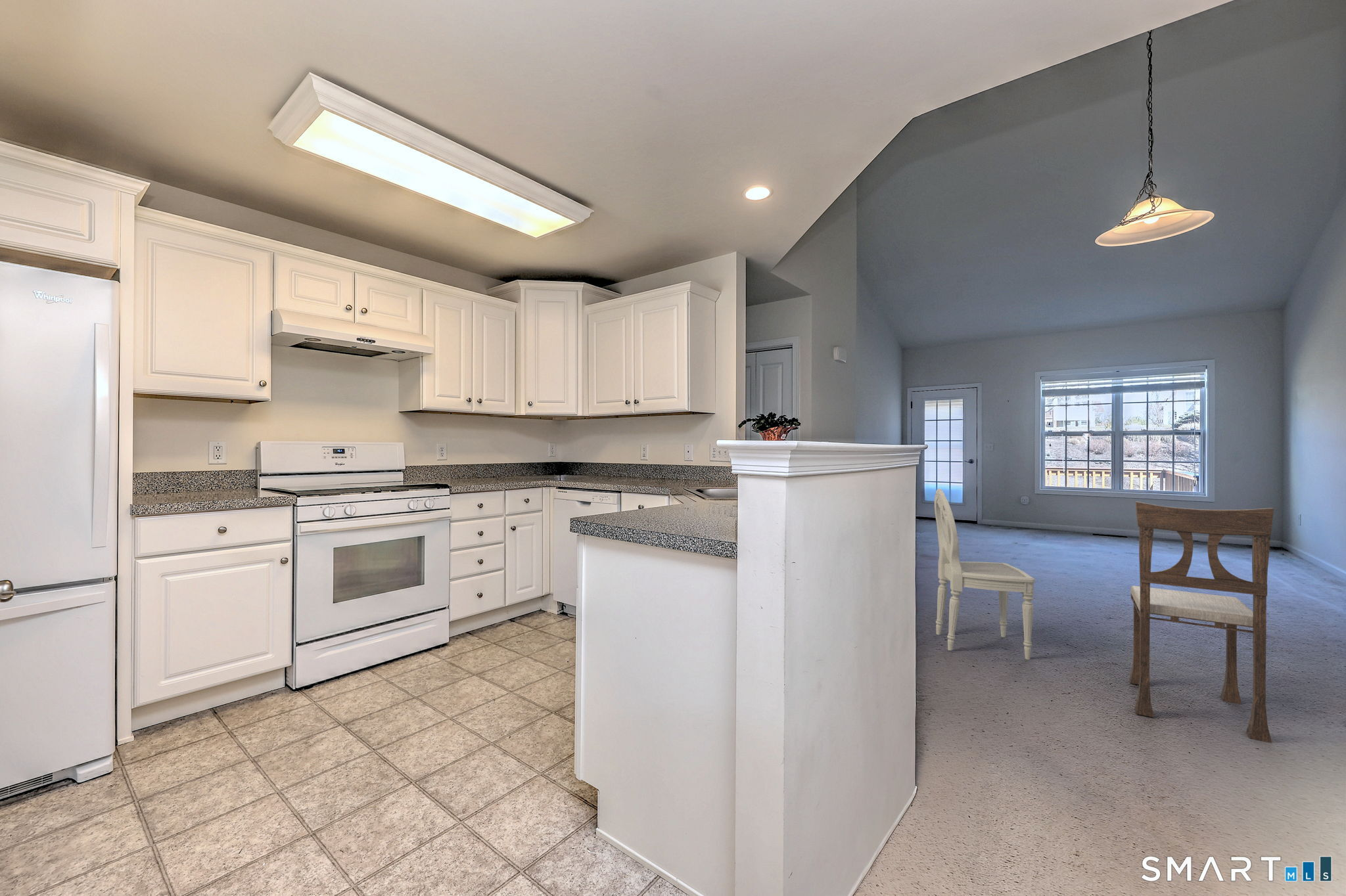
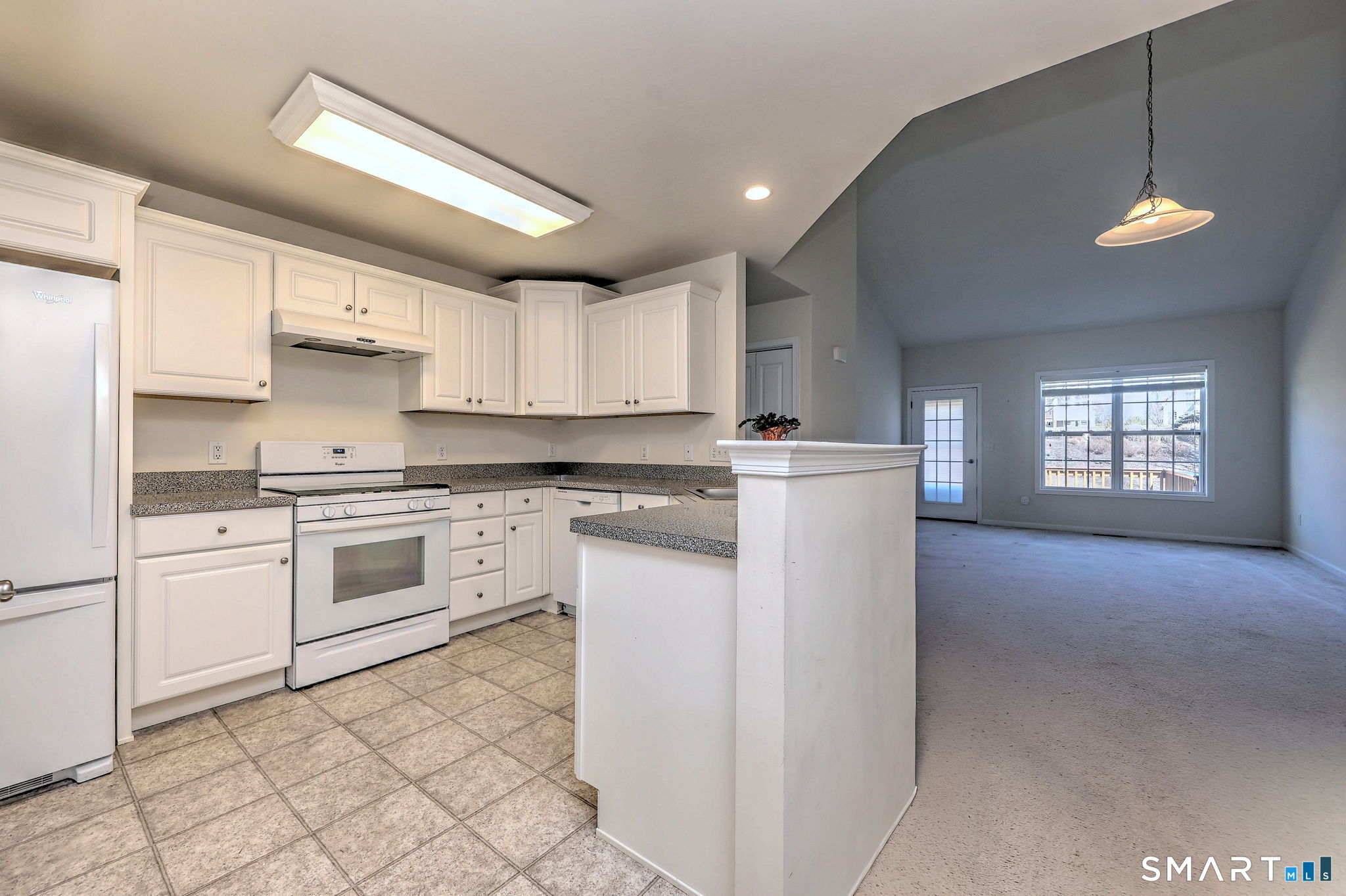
- dining chair [934,488,1036,660]
- dining chair [1128,501,1274,744]
